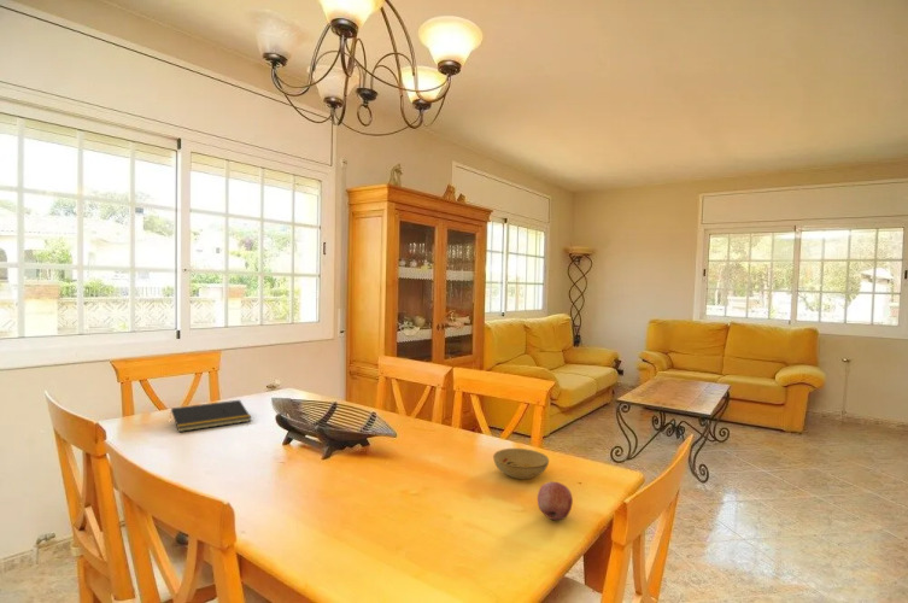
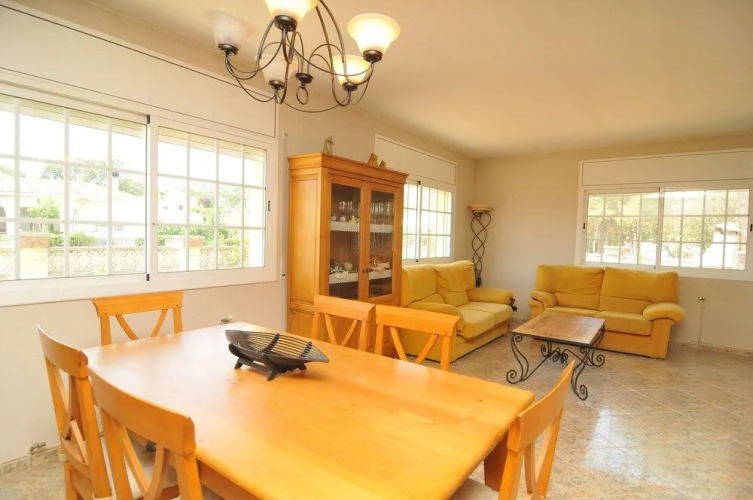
- bowl [492,447,550,480]
- fruit [537,481,574,521]
- notepad [169,399,252,433]
